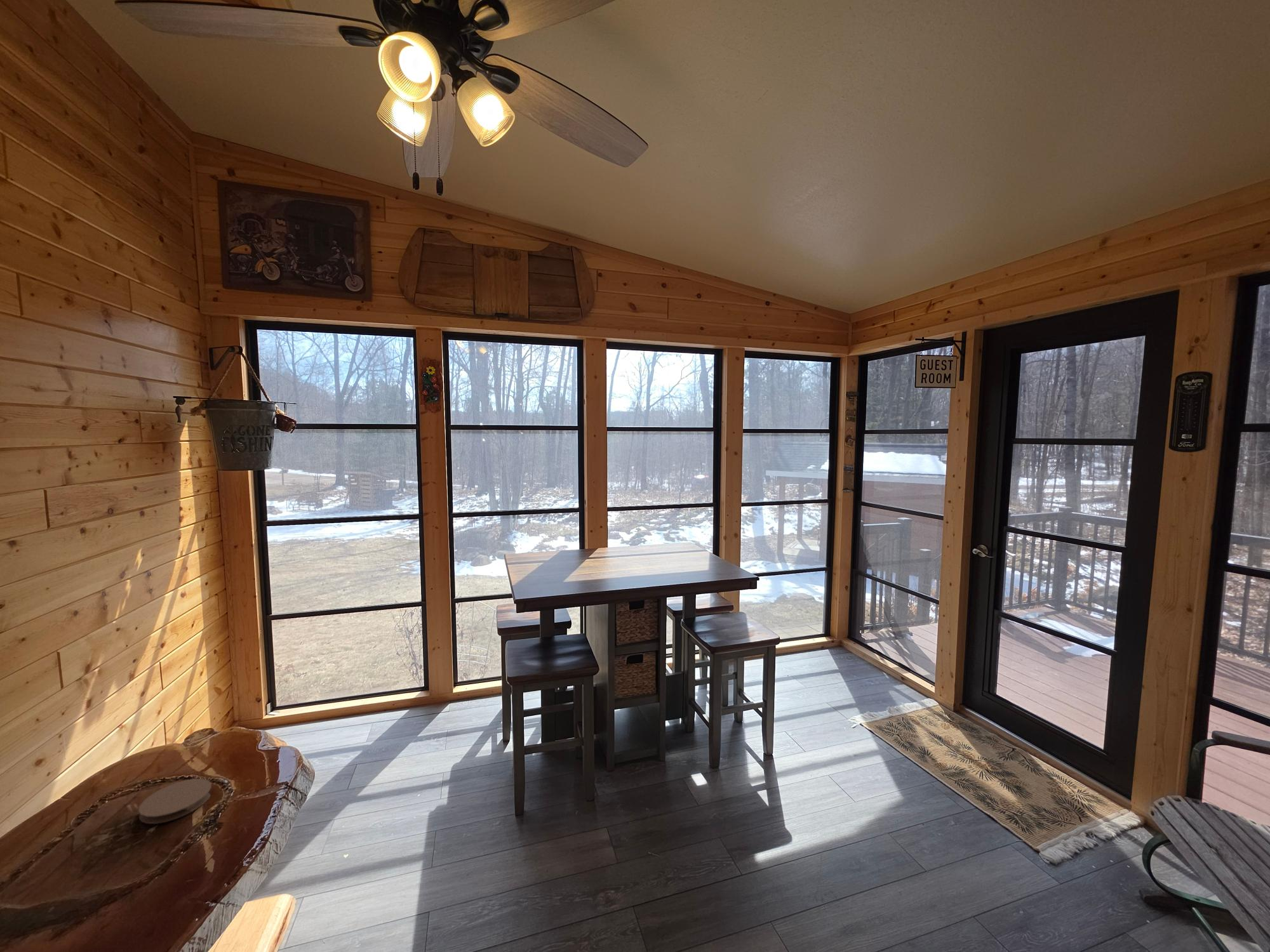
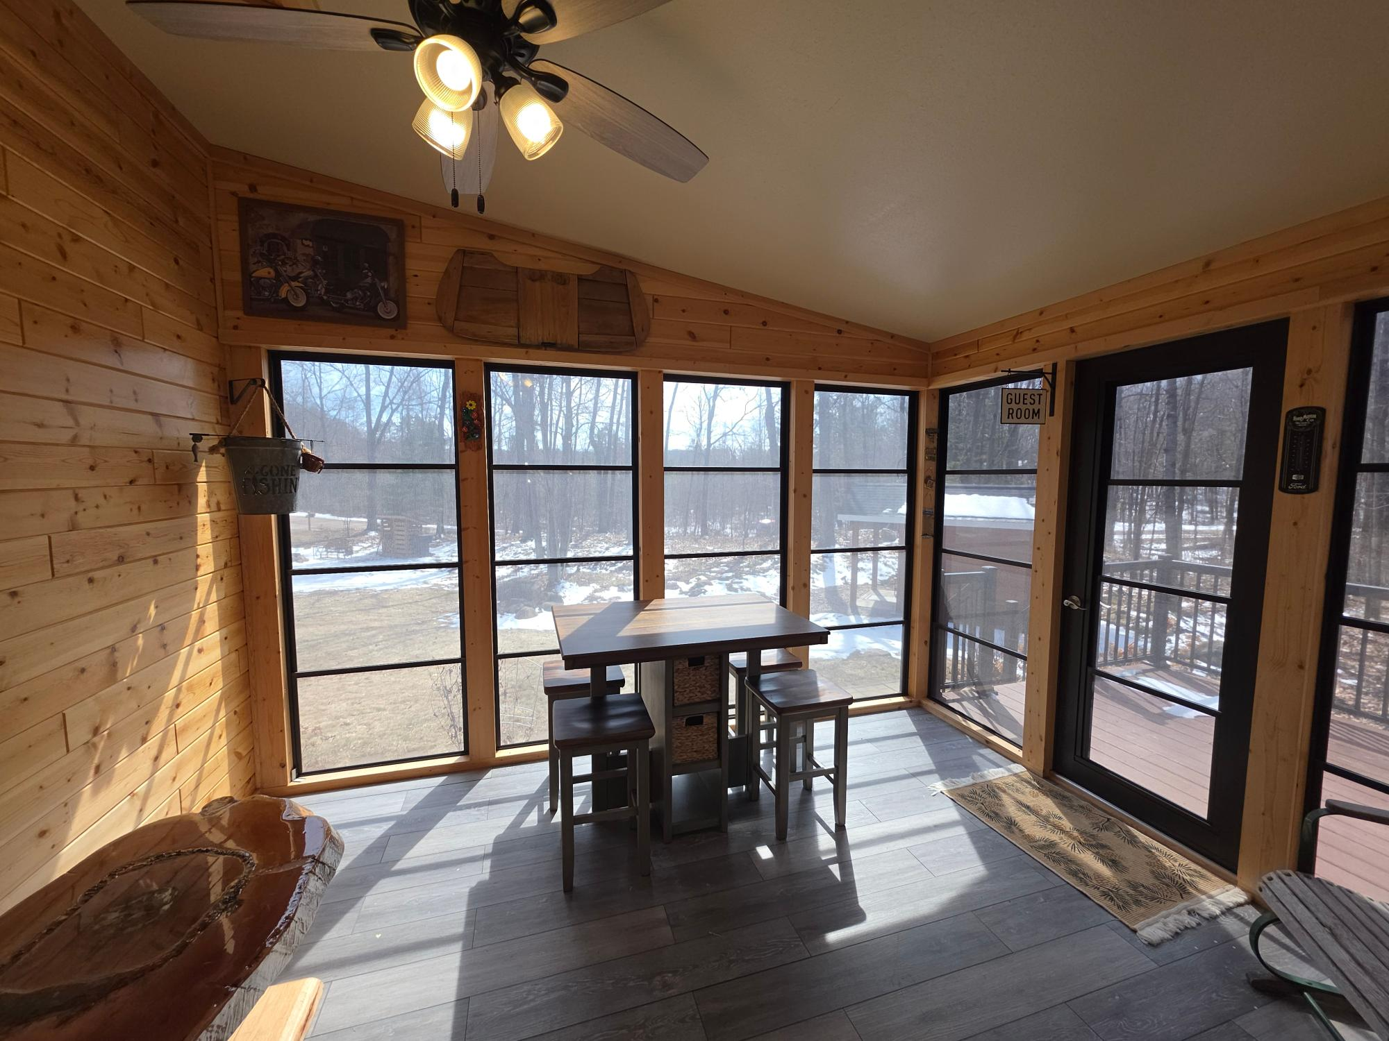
- coaster [138,778,212,824]
